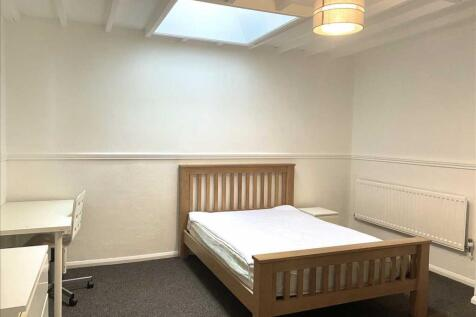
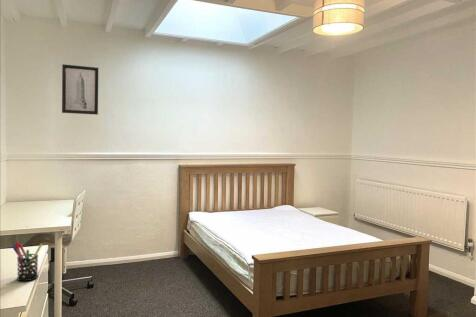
+ wall art [61,63,99,116]
+ pen holder [11,241,44,282]
